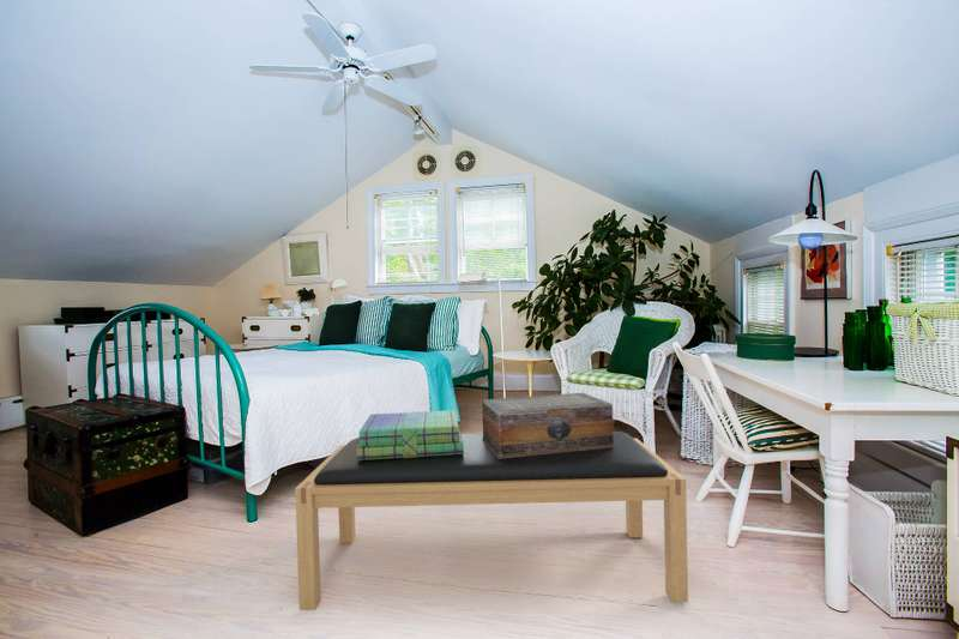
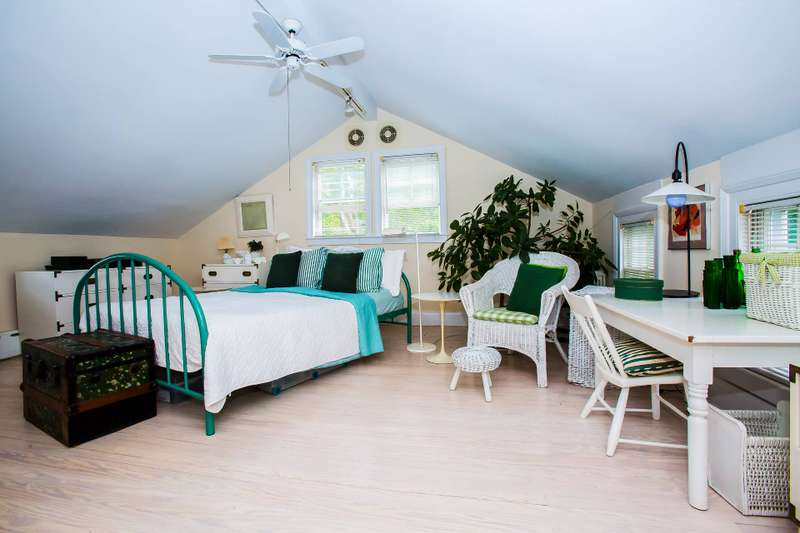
- stack of books [356,409,464,460]
- decorative box [481,392,615,459]
- bench [294,430,689,611]
